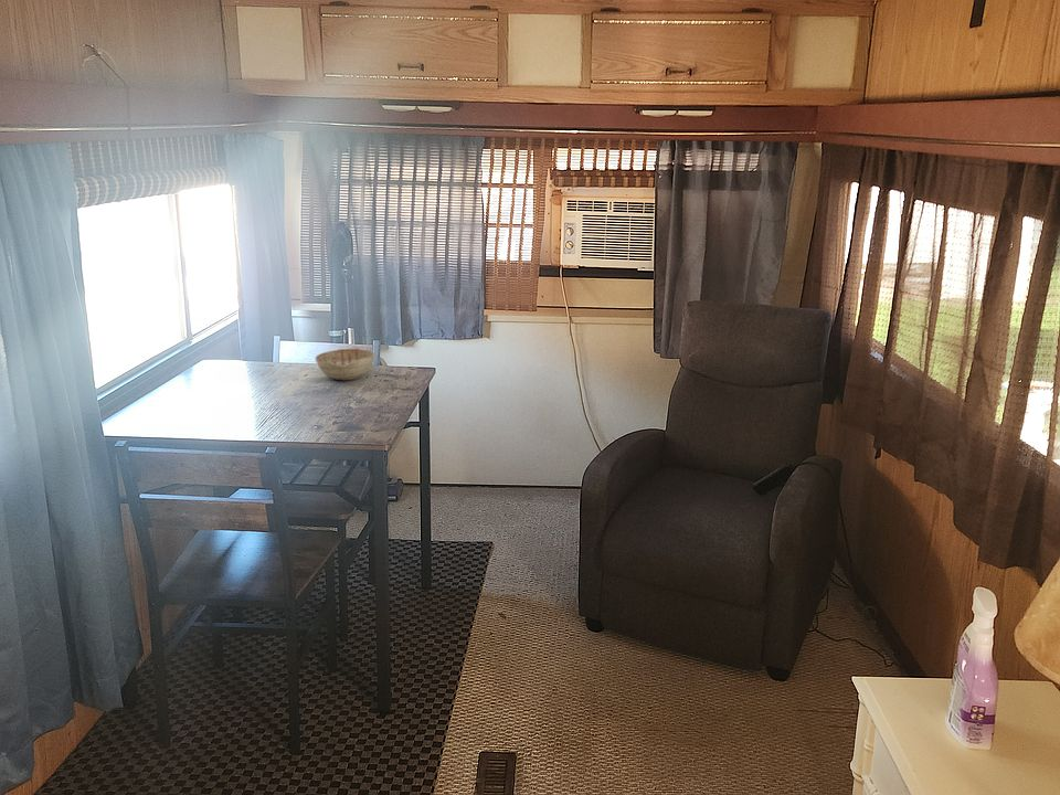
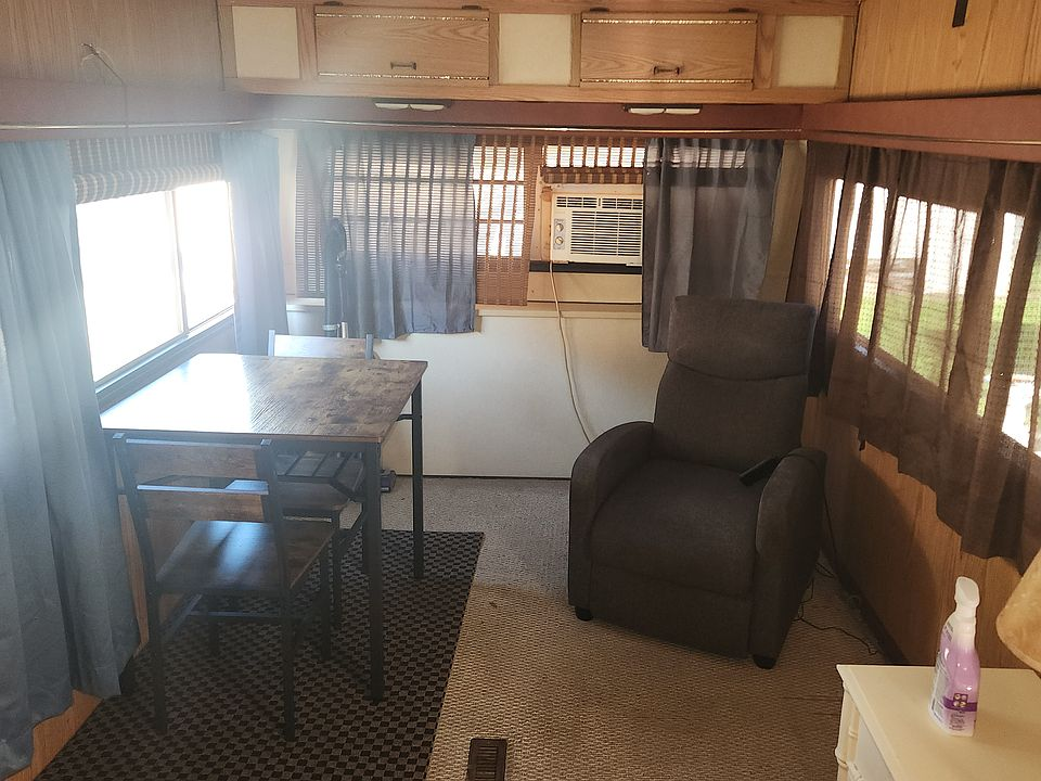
- decorative bowl [315,347,375,381]
